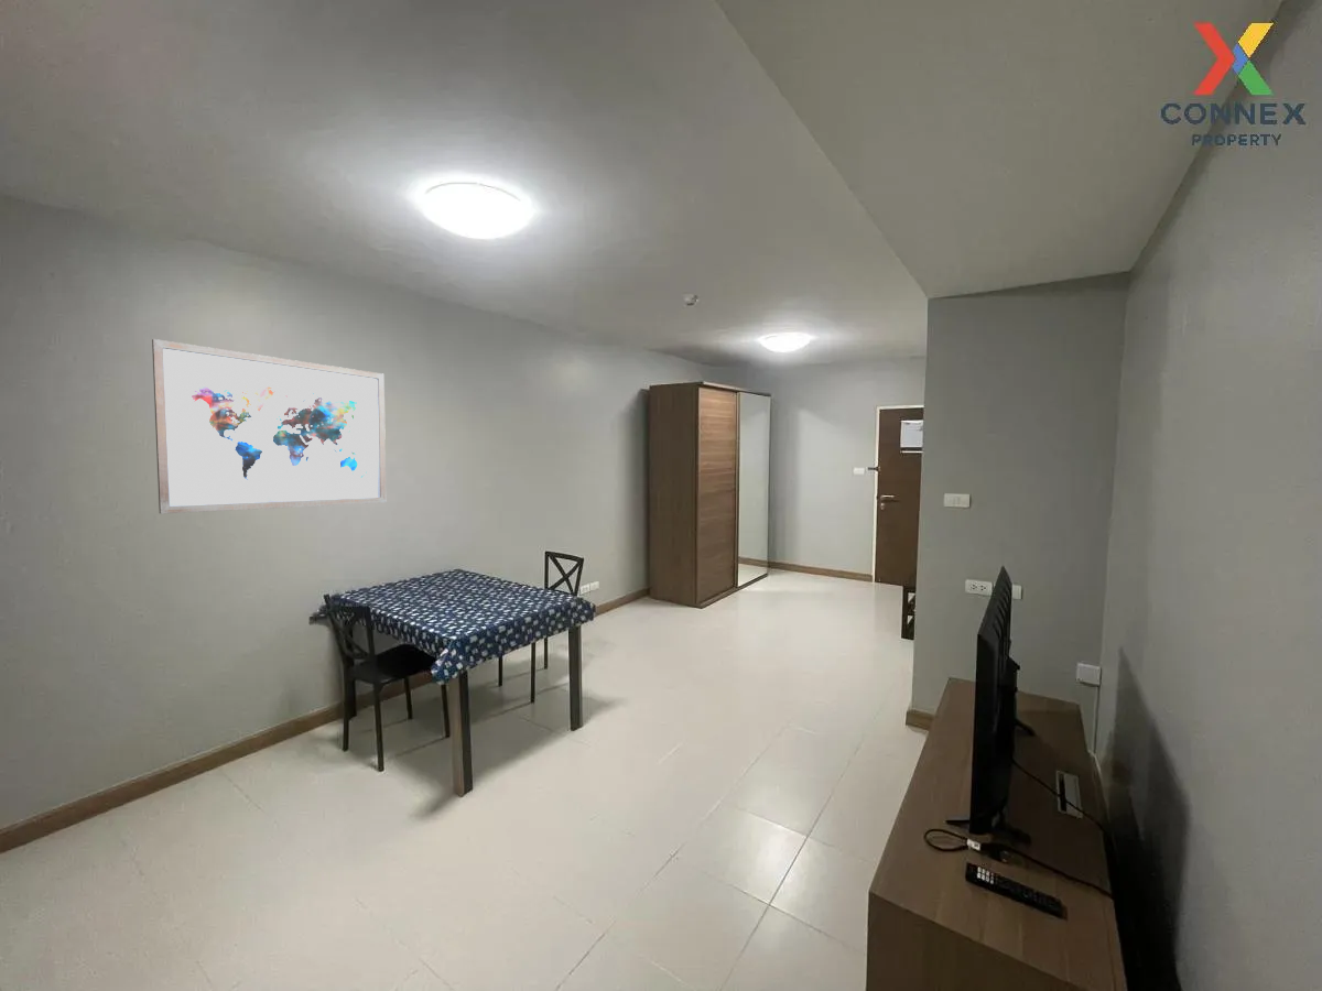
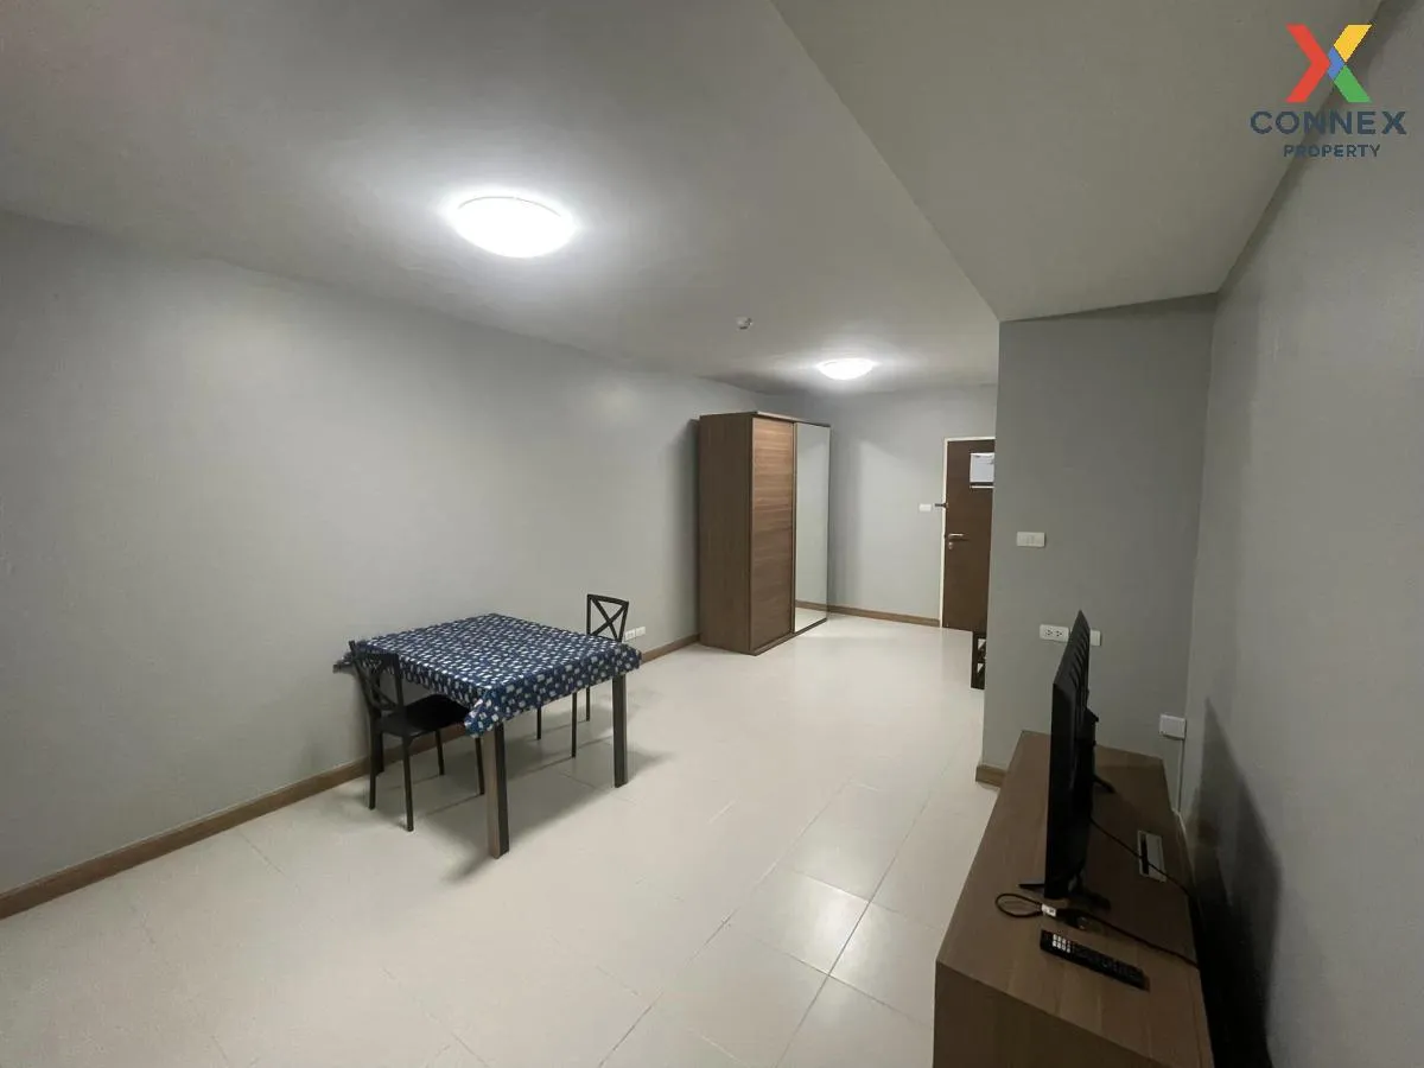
- wall art [151,338,387,515]
